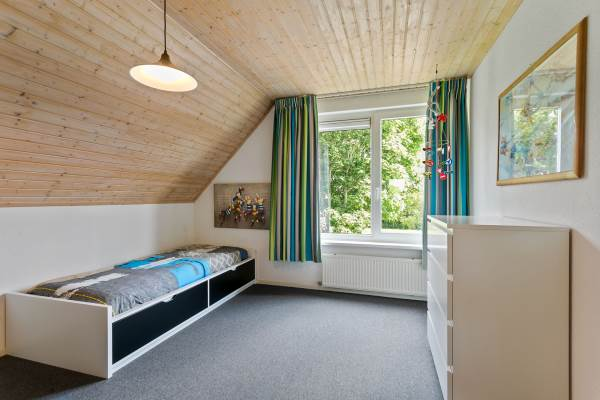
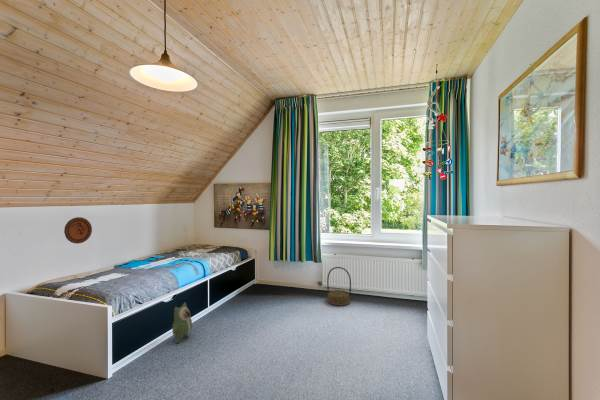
+ decorative plate [63,216,93,245]
+ basket [326,266,352,307]
+ plush toy [171,302,193,344]
